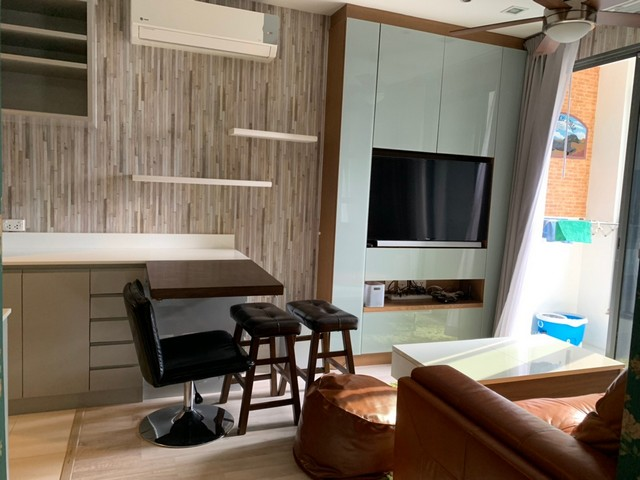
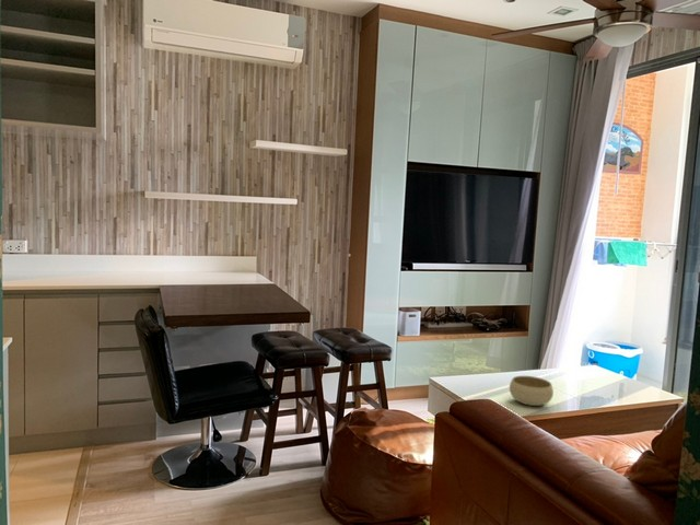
+ bowl [509,375,555,407]
